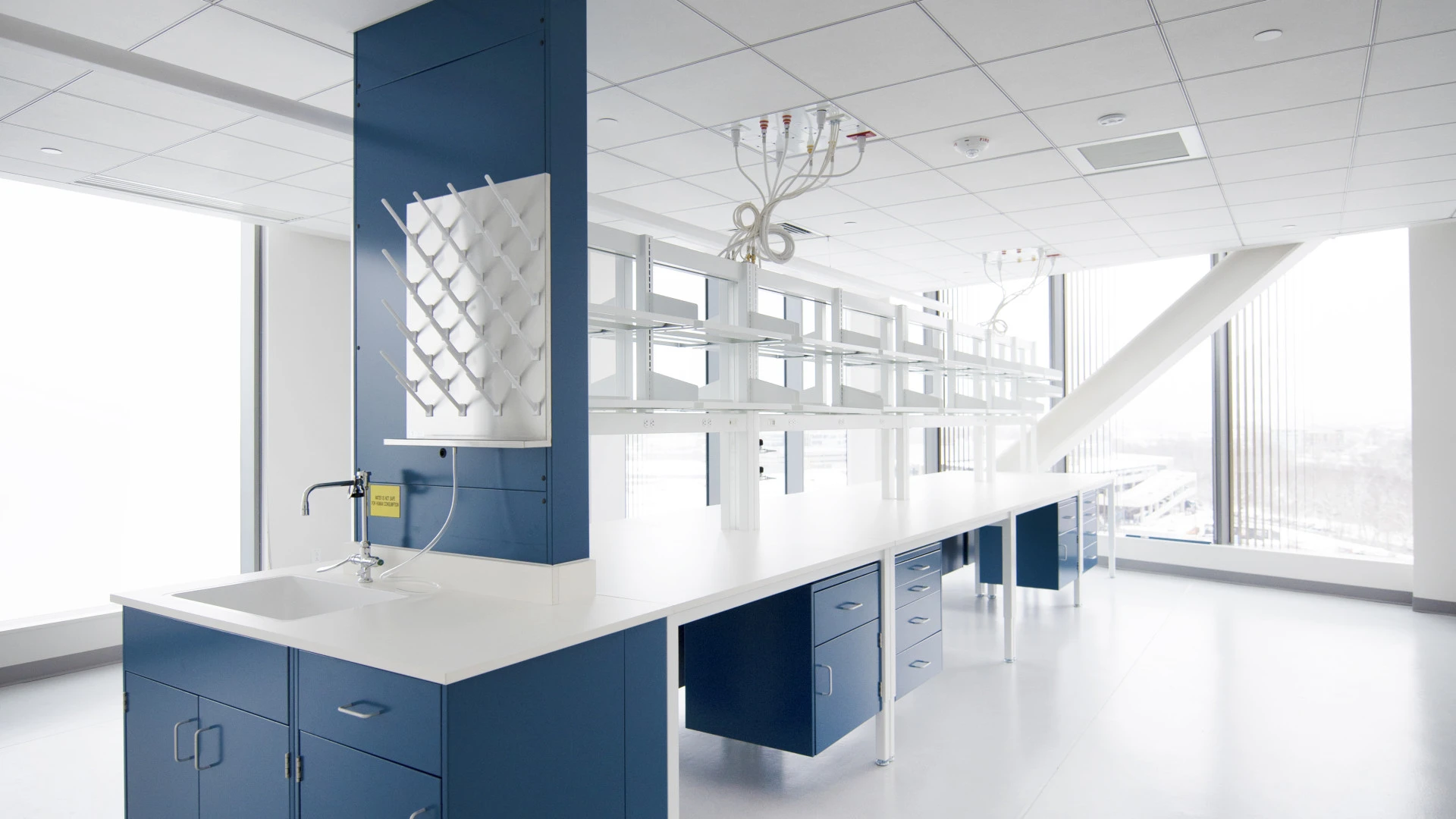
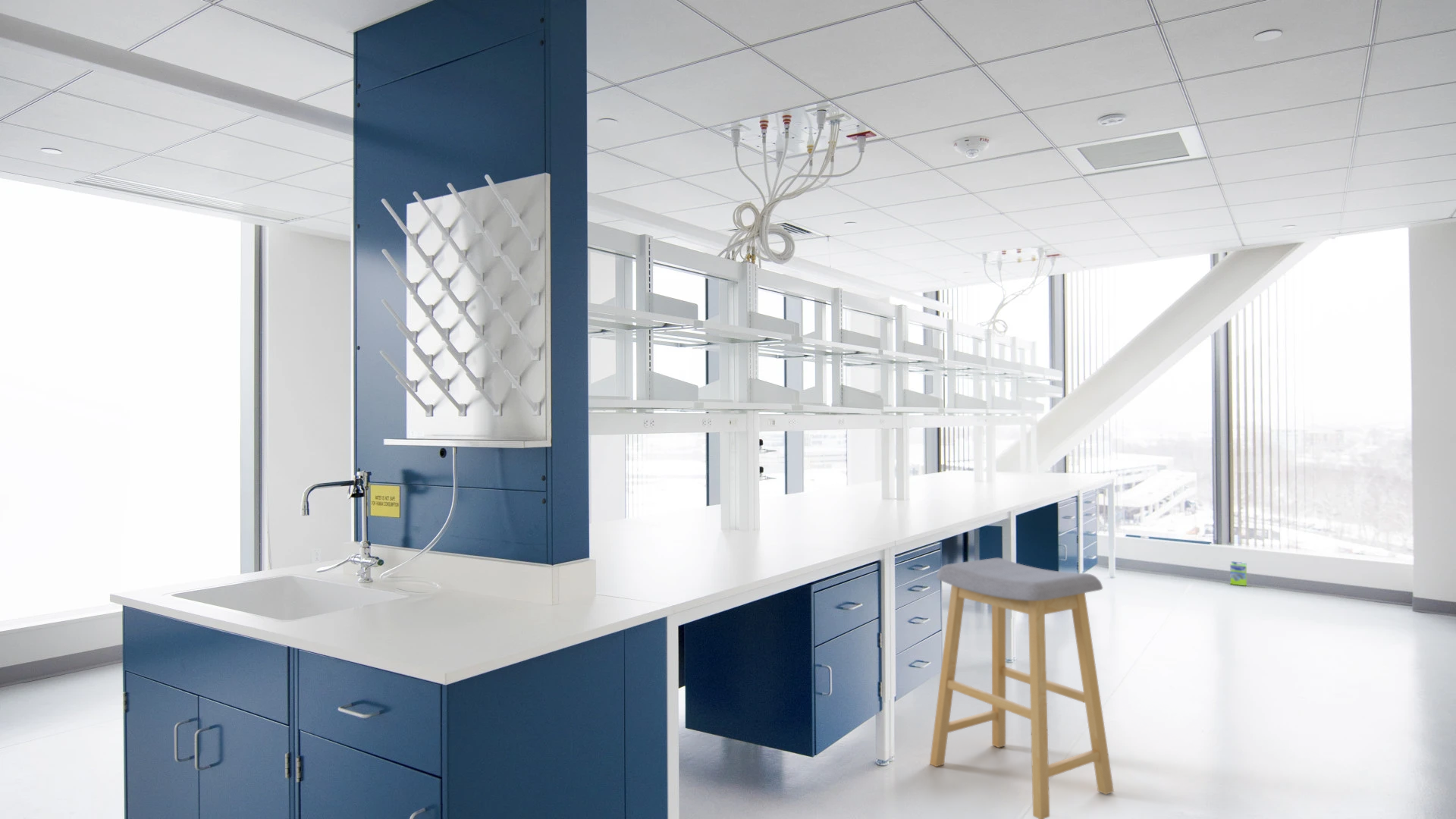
+ box [1229,560,1247,587]
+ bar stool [929,557,1115,819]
